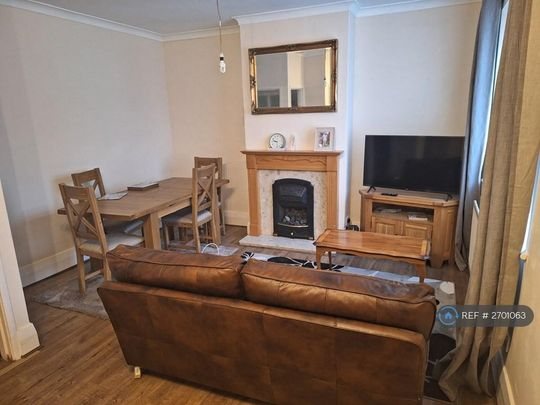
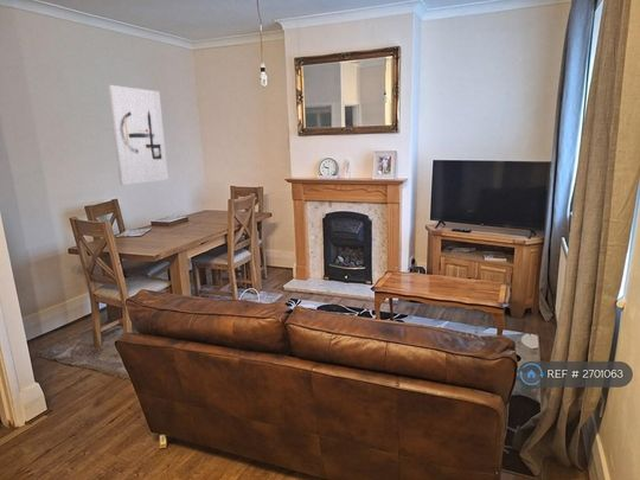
+ wall art [107,84,169,186]
